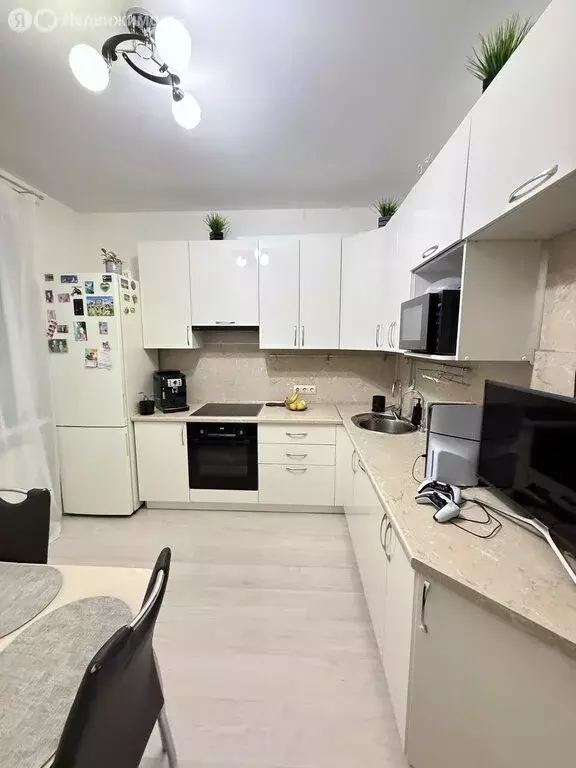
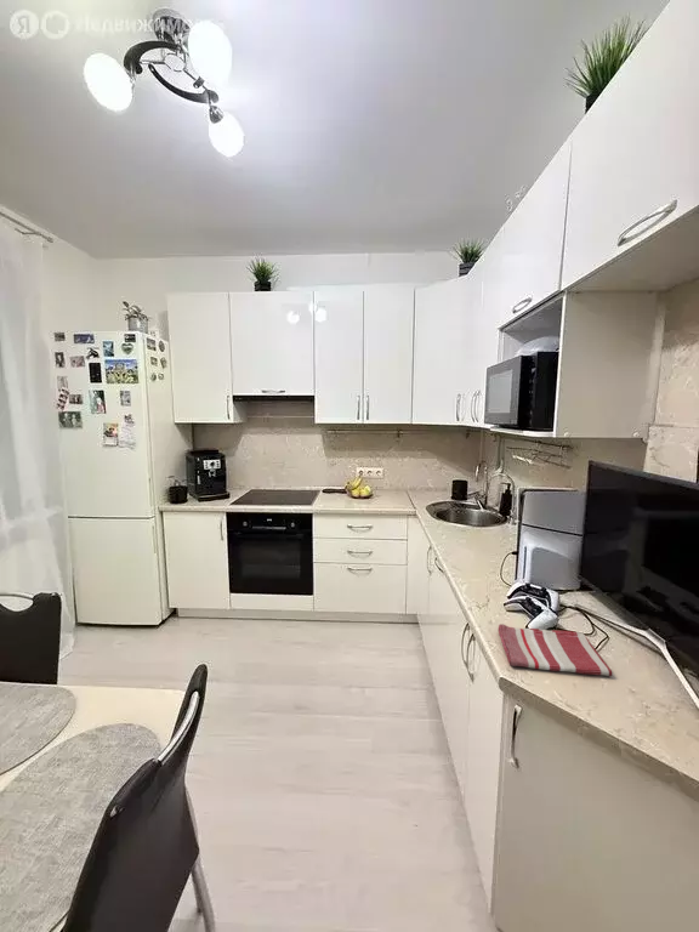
+ dish towel [496,623,613,677]
